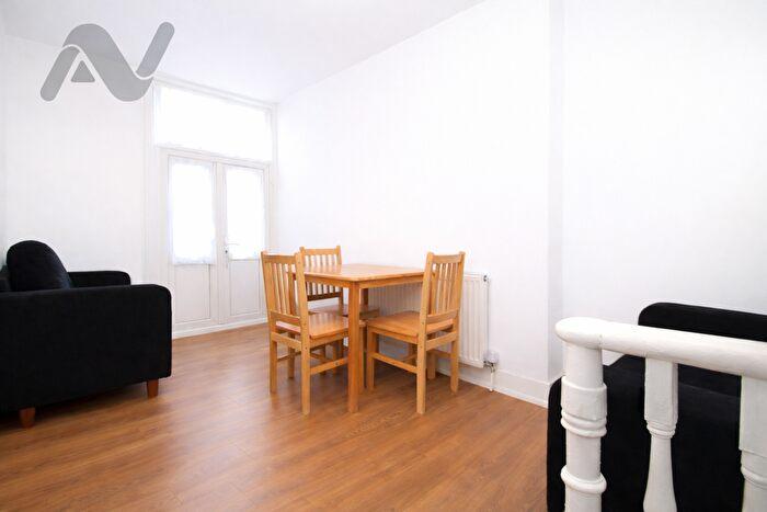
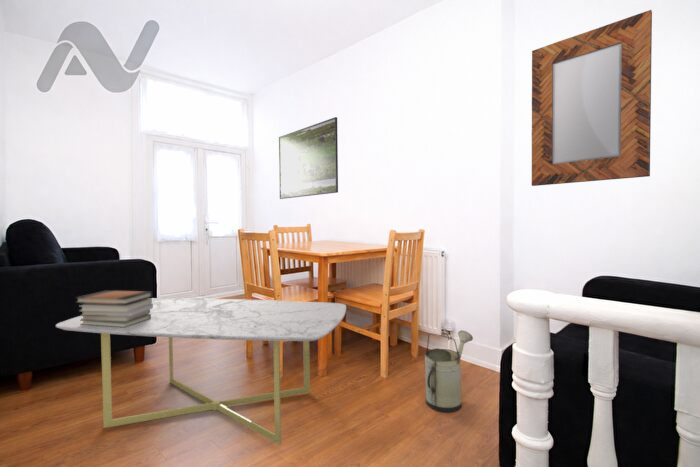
+ book stack [74,289,153,328]
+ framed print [278,116,339,200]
+ home mirror [531,9,653,187]
+ watering can [424,330,474,413]
+ coffee table [55,297,347,446]
